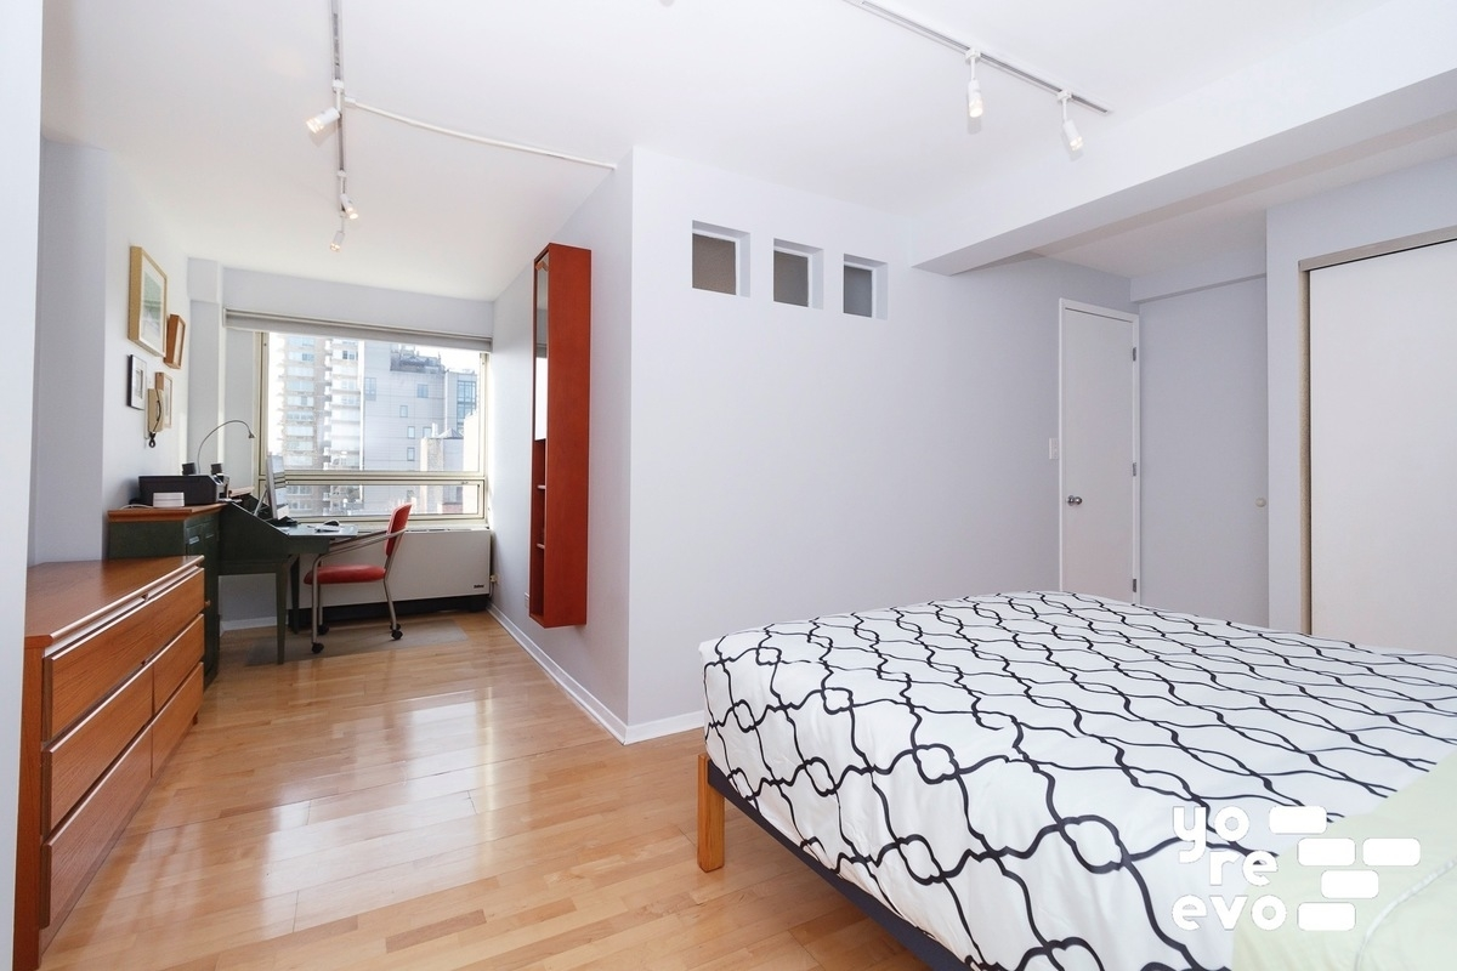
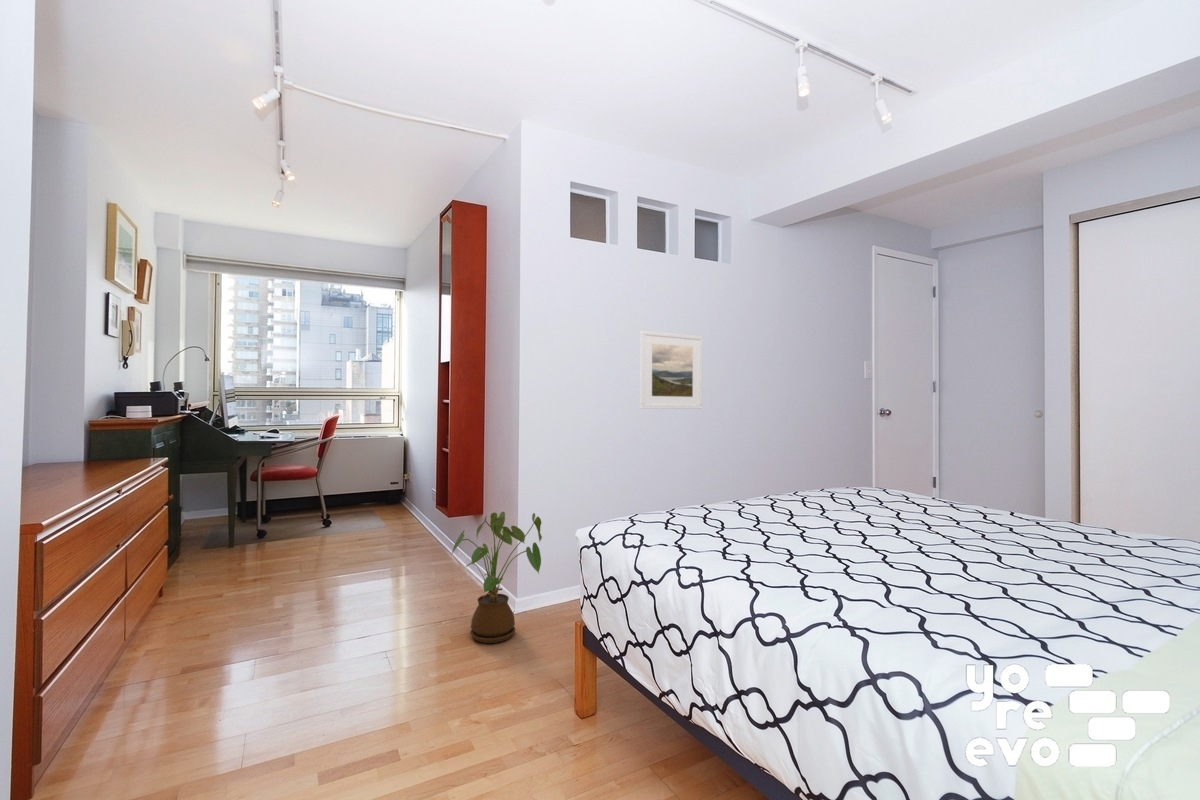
+ house plant [450,511,543,644]
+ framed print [639,329,703,410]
